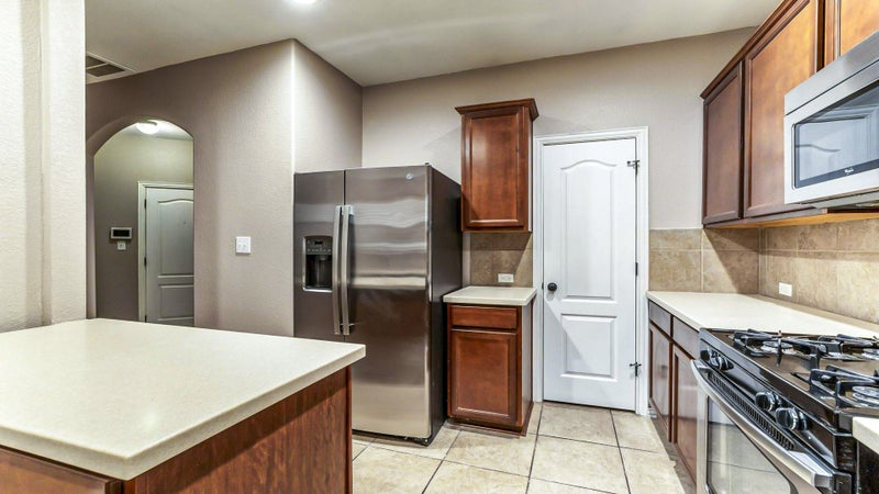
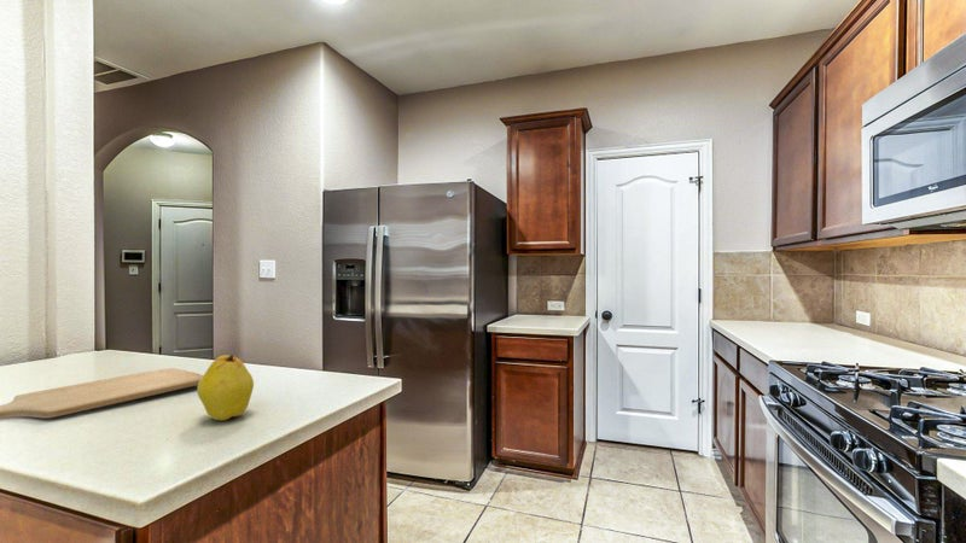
+ fruit [196,354,255,421]
+ chopping board [0,367,204,420]
